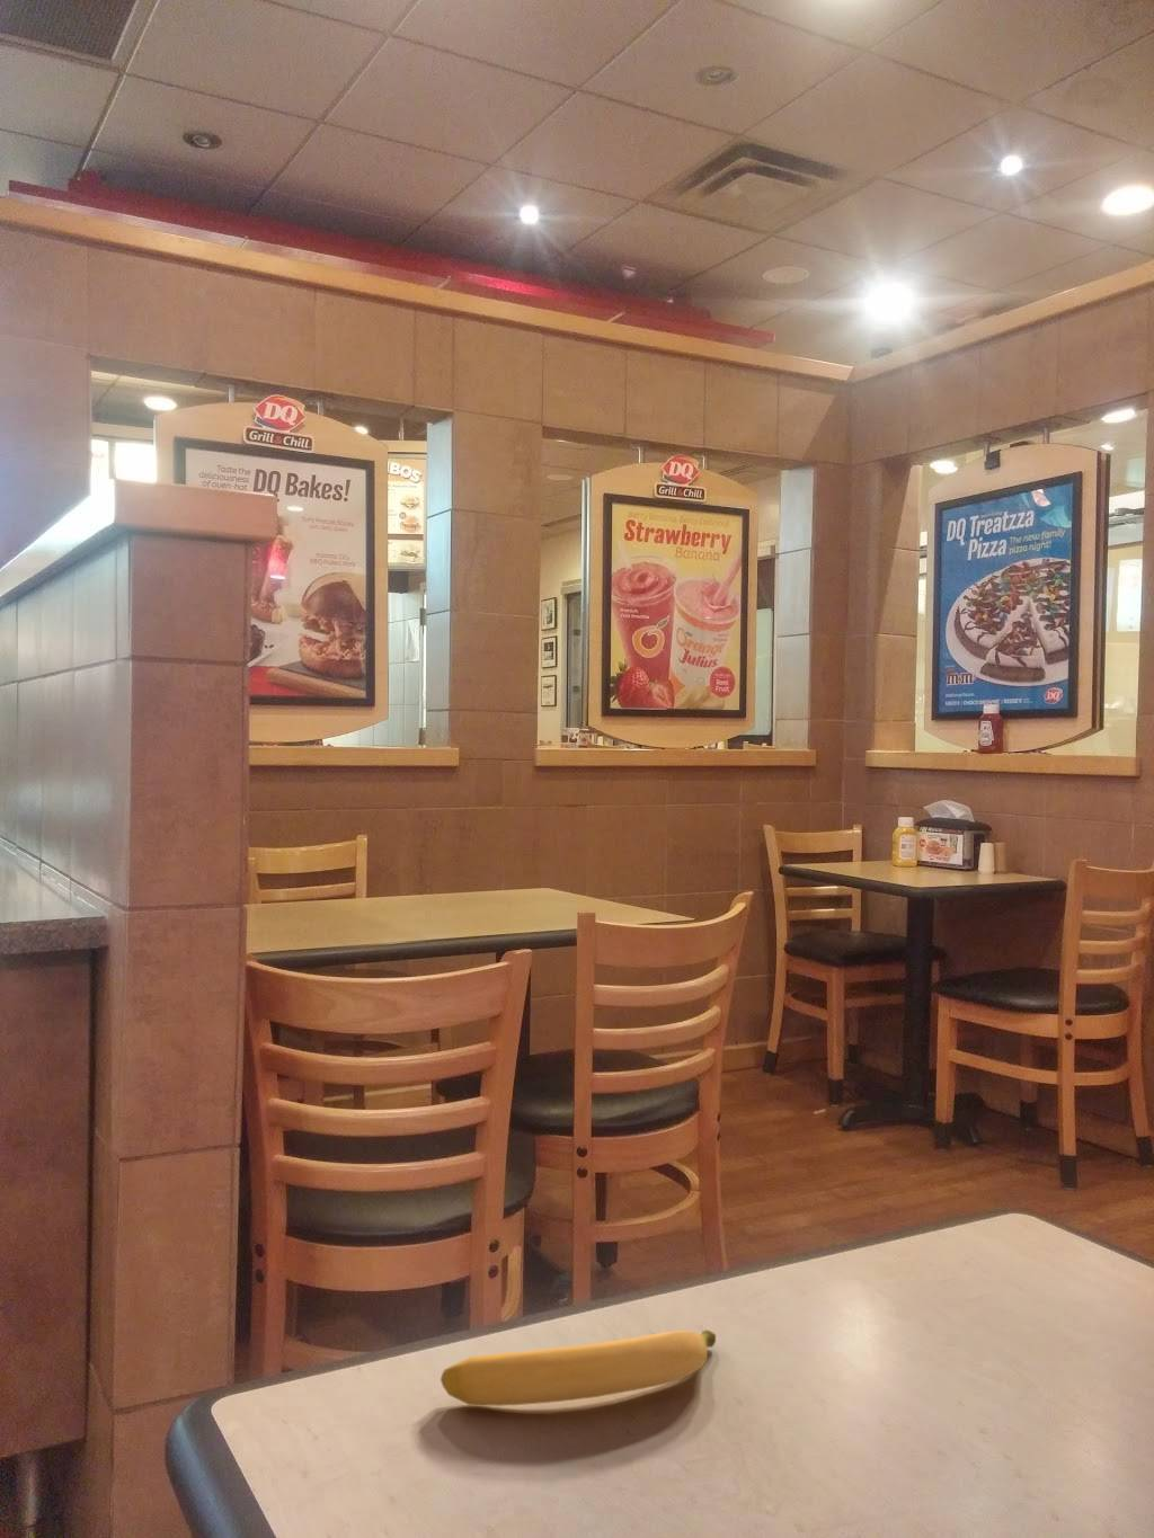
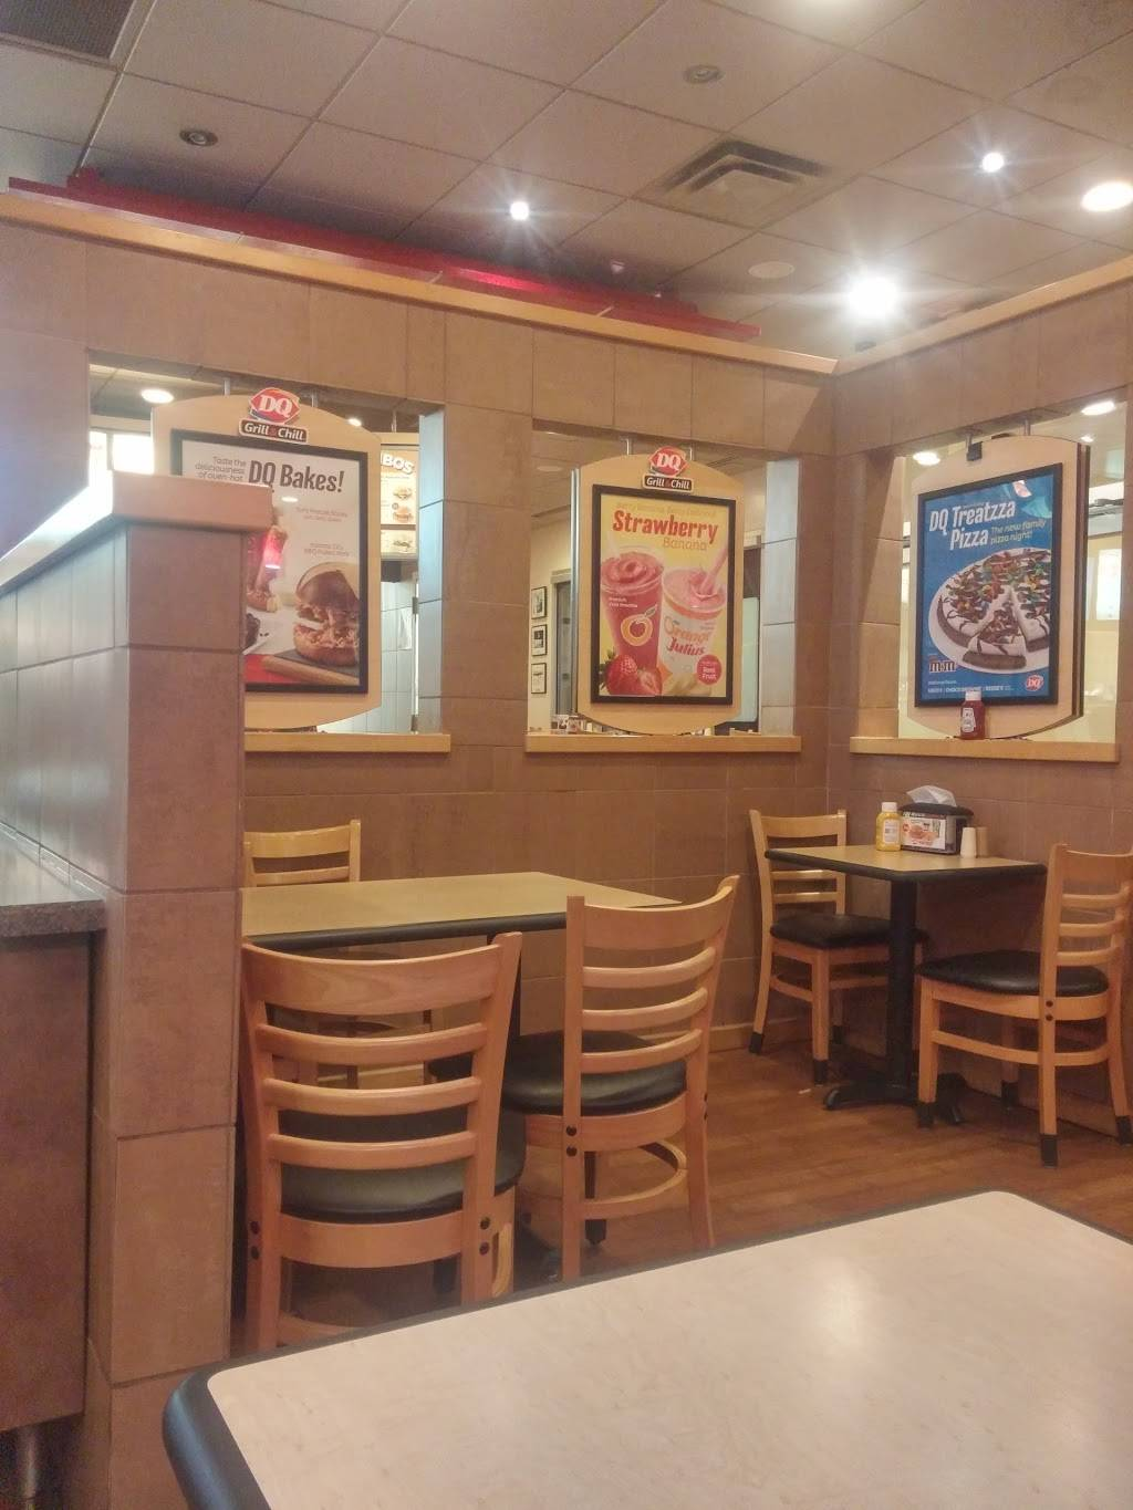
- banana [440,1328,716,1407]
